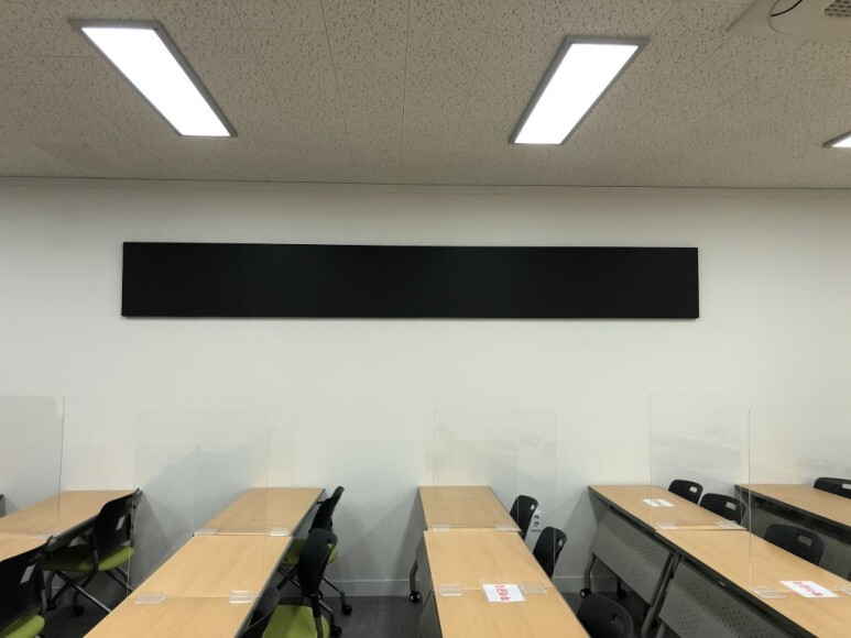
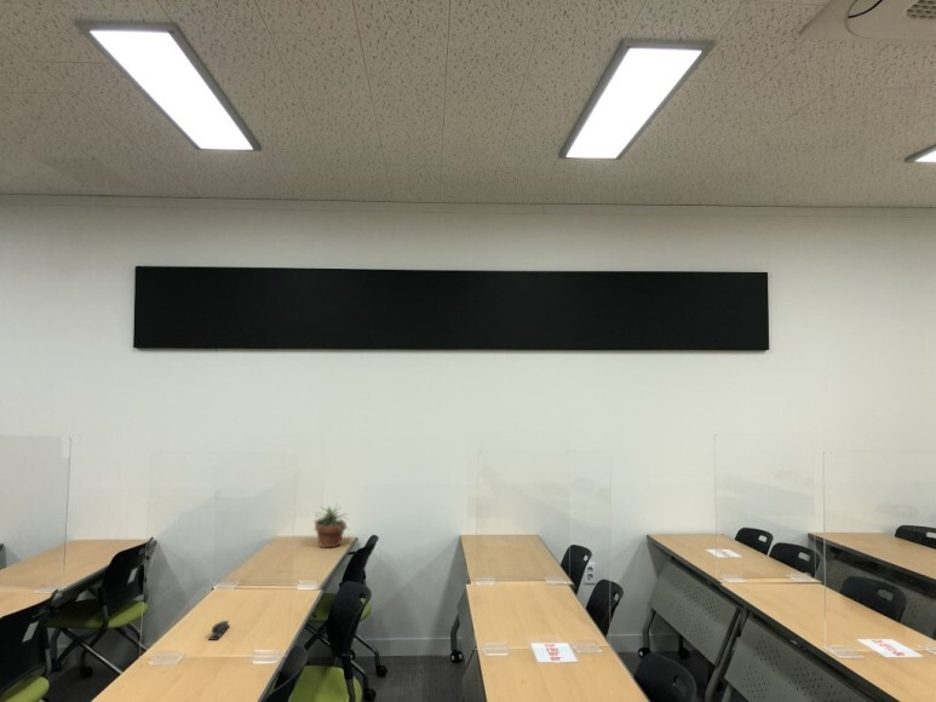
+ potted plant [312,501,350,549]
+ stapler [207,620,231,641]
